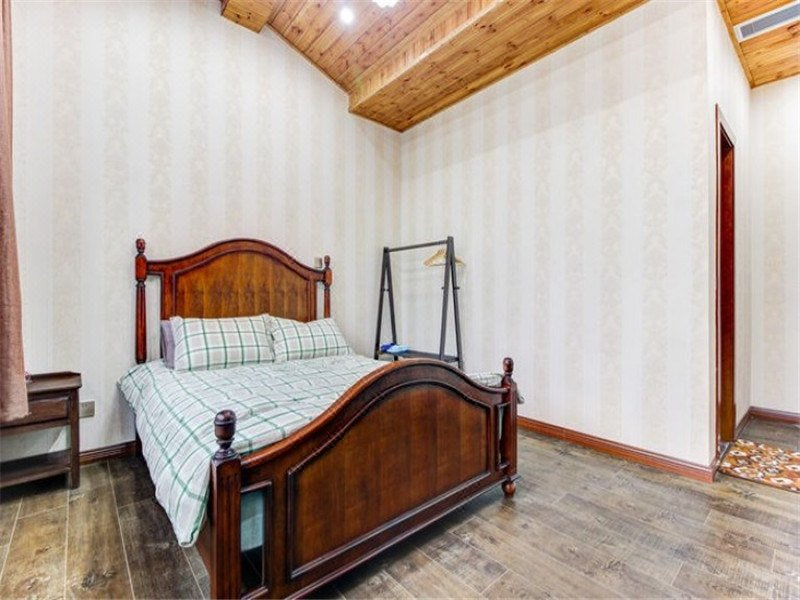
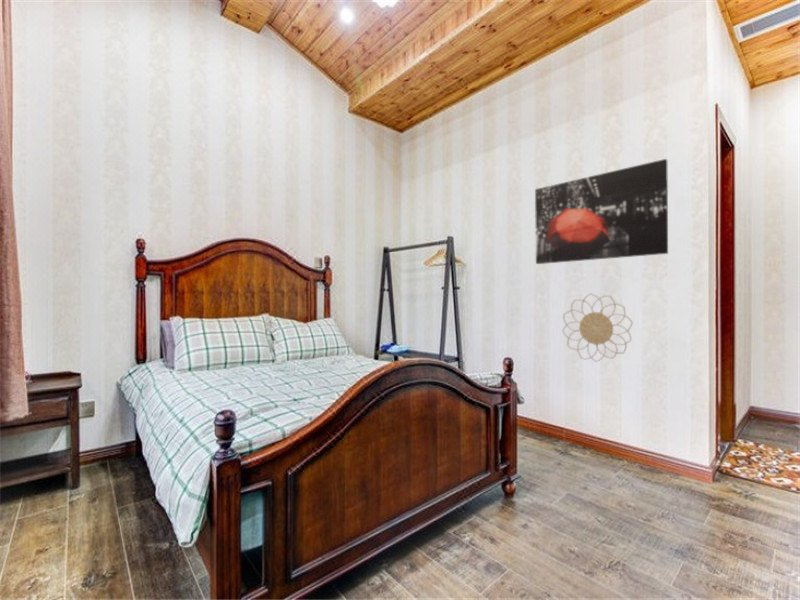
+ decorative wall piece [561,292,634,362]
+ wall art [534,158,669,265]
